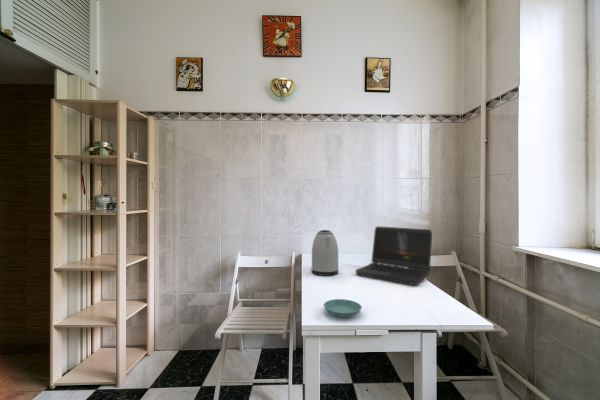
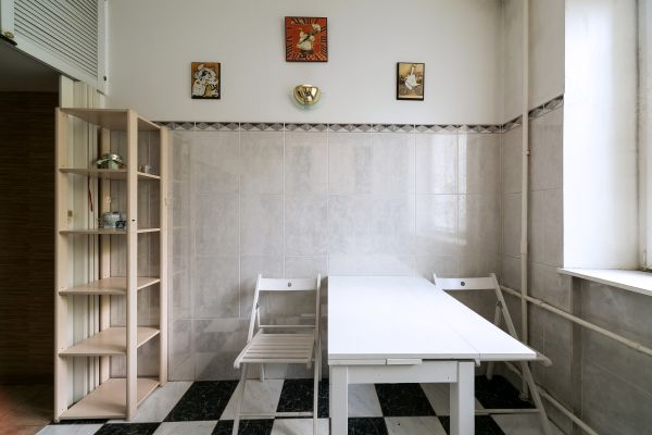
- kettle [311,229,340,277]
- saucer [323,298,363,318]
- laptop computer [355,225,433,286]
